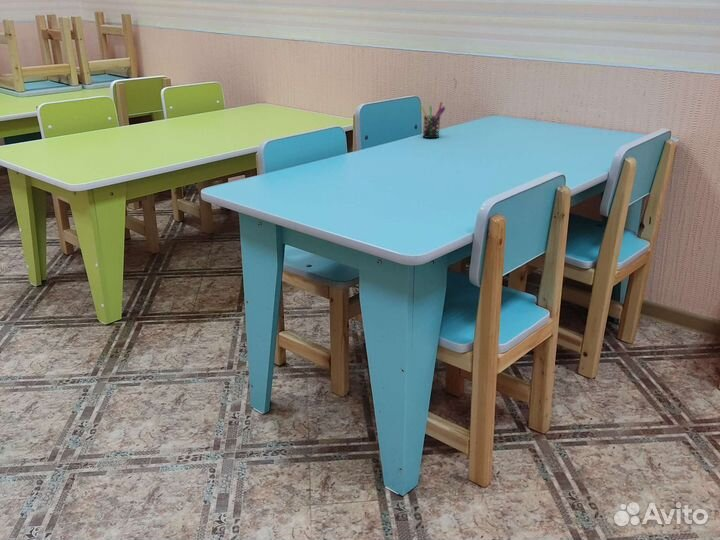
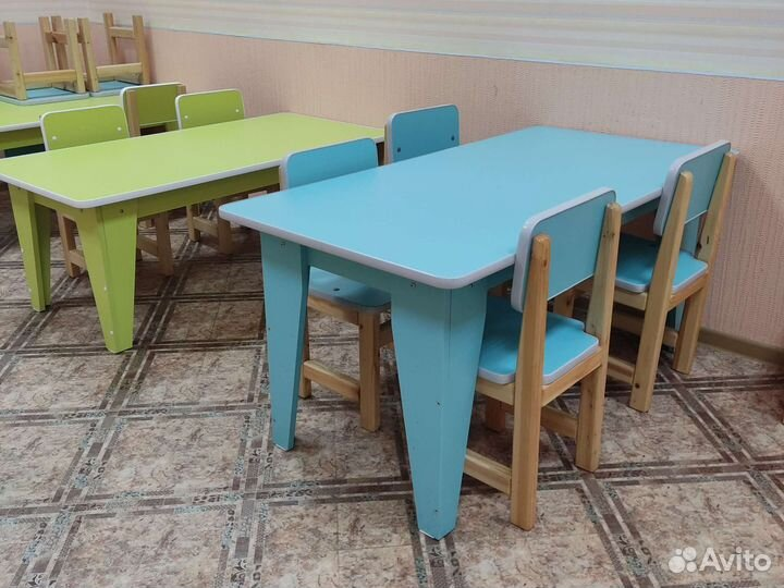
- pen holder [420,101,446,139]
